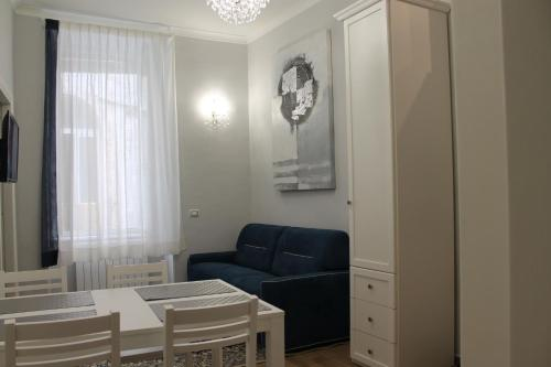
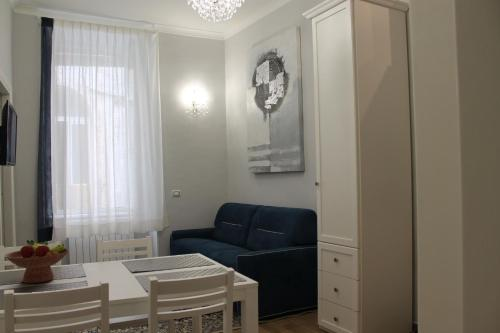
+ fruit bowl [4,239,70,284]
